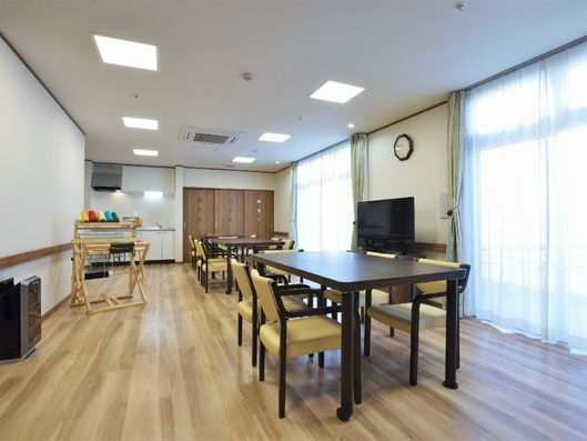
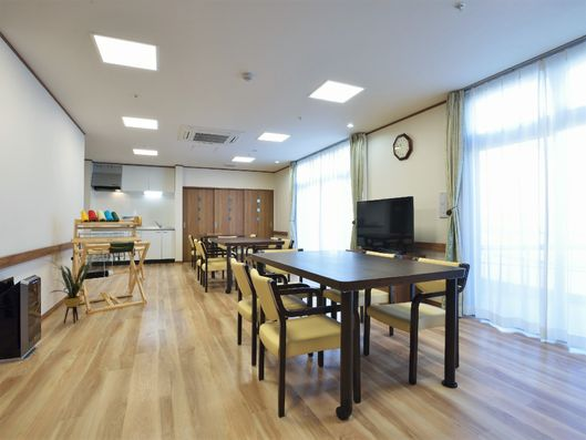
+ house plant [42,258,94,325]
